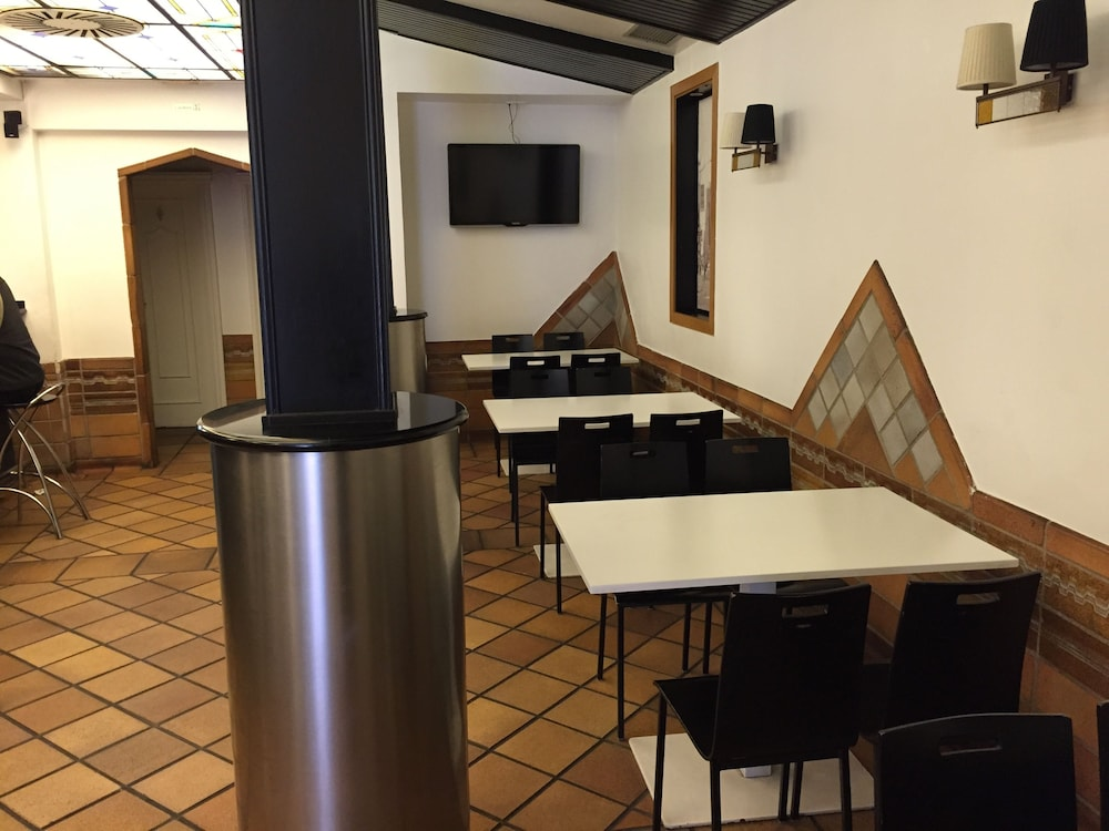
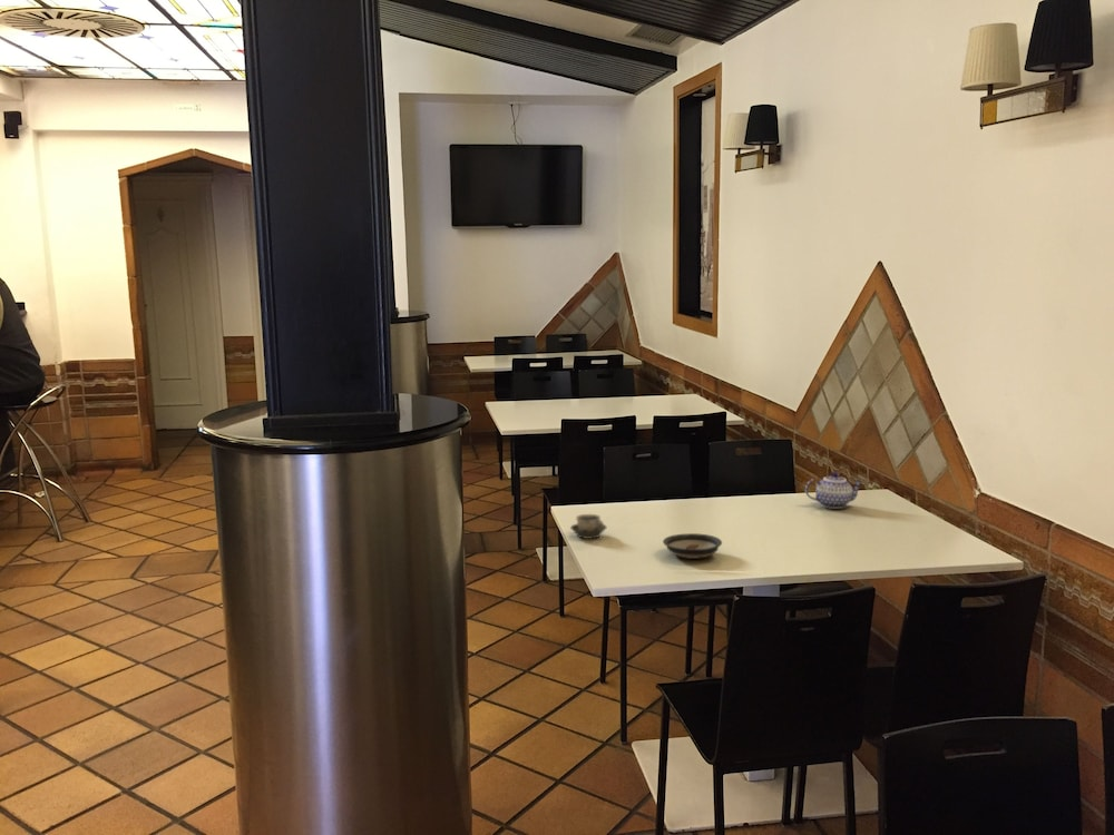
+ saucer [662,532,723,560]
+ cup [569,513,608,540]
+ teapot [804,471,863,510]
